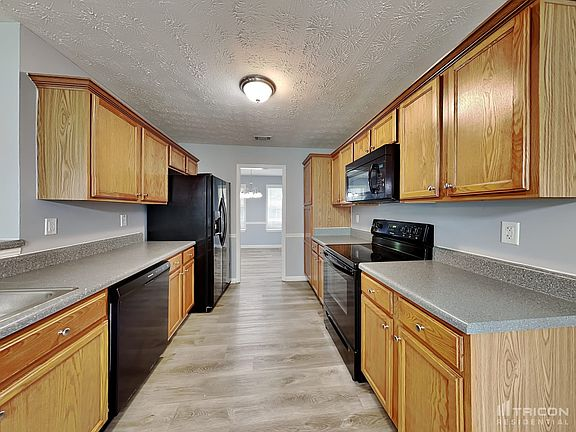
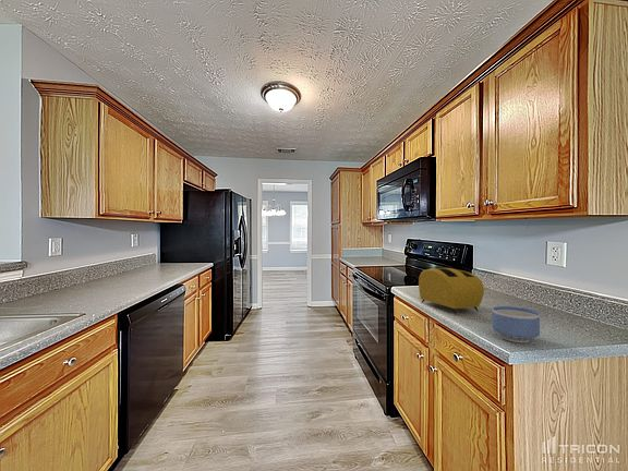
+ toaster [418,267,485,315]
+ bowl [491,305,541,343]
